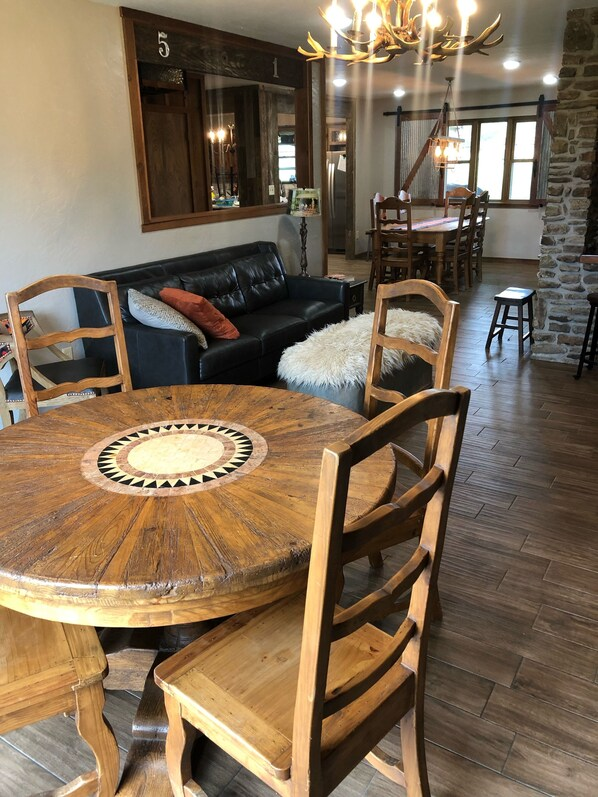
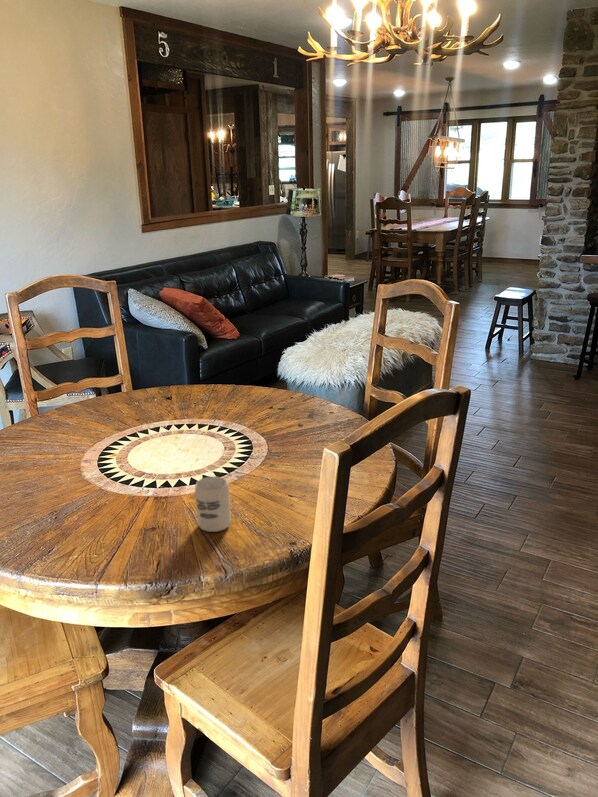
+ cup [194,475,232,533]
